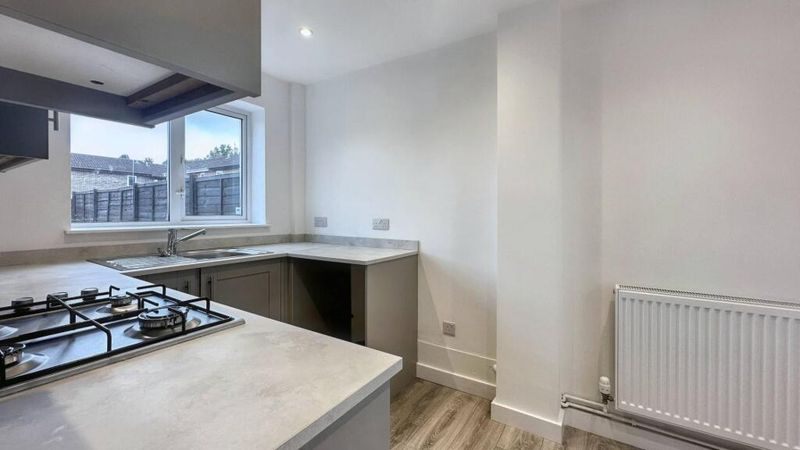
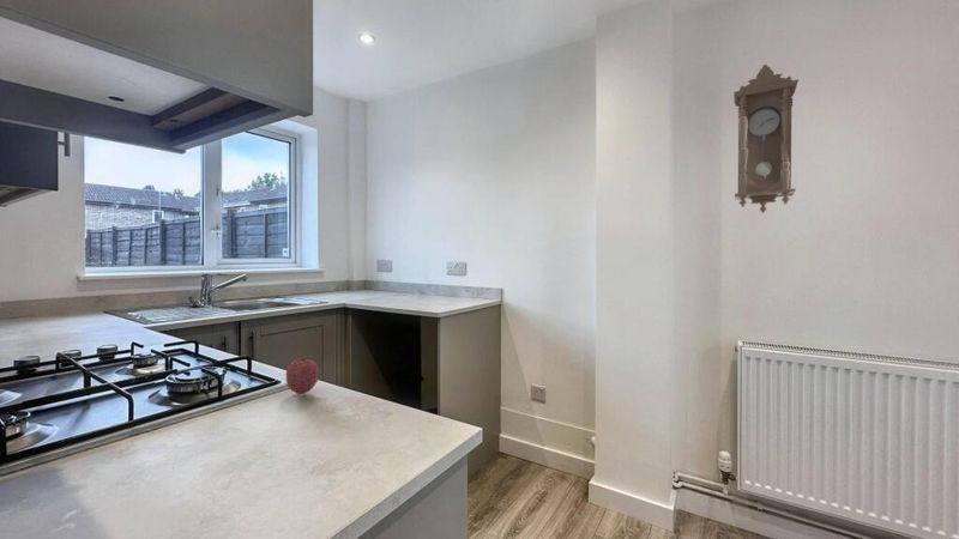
+ fruit [284,355,320,395]
+ pendulum clock [732,63,800,214]
